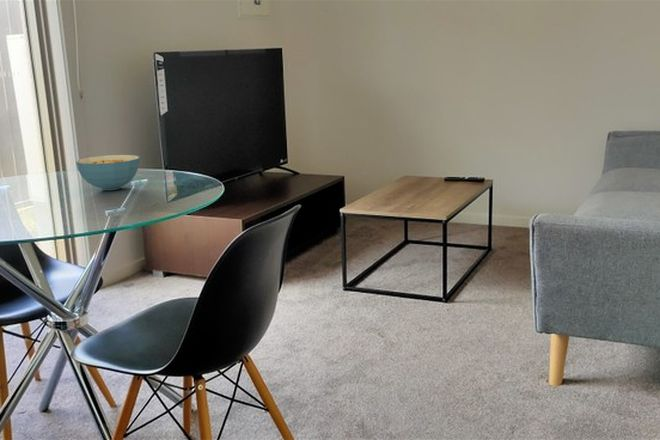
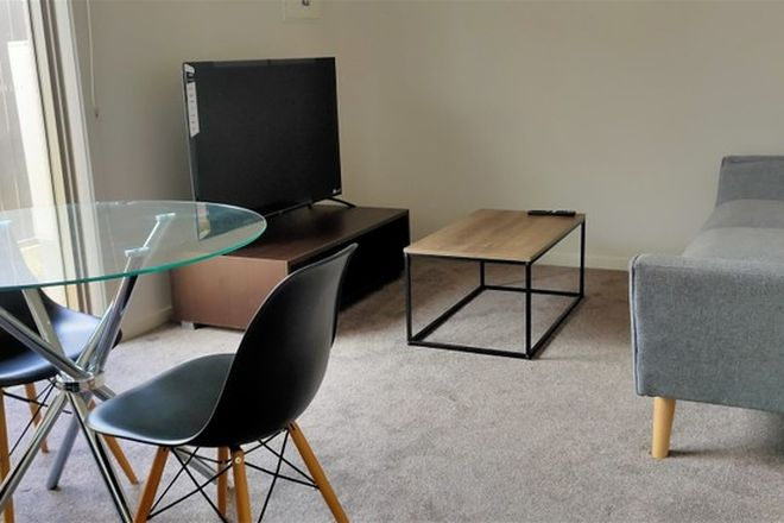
- cereal bowl [75,154,140,191]
